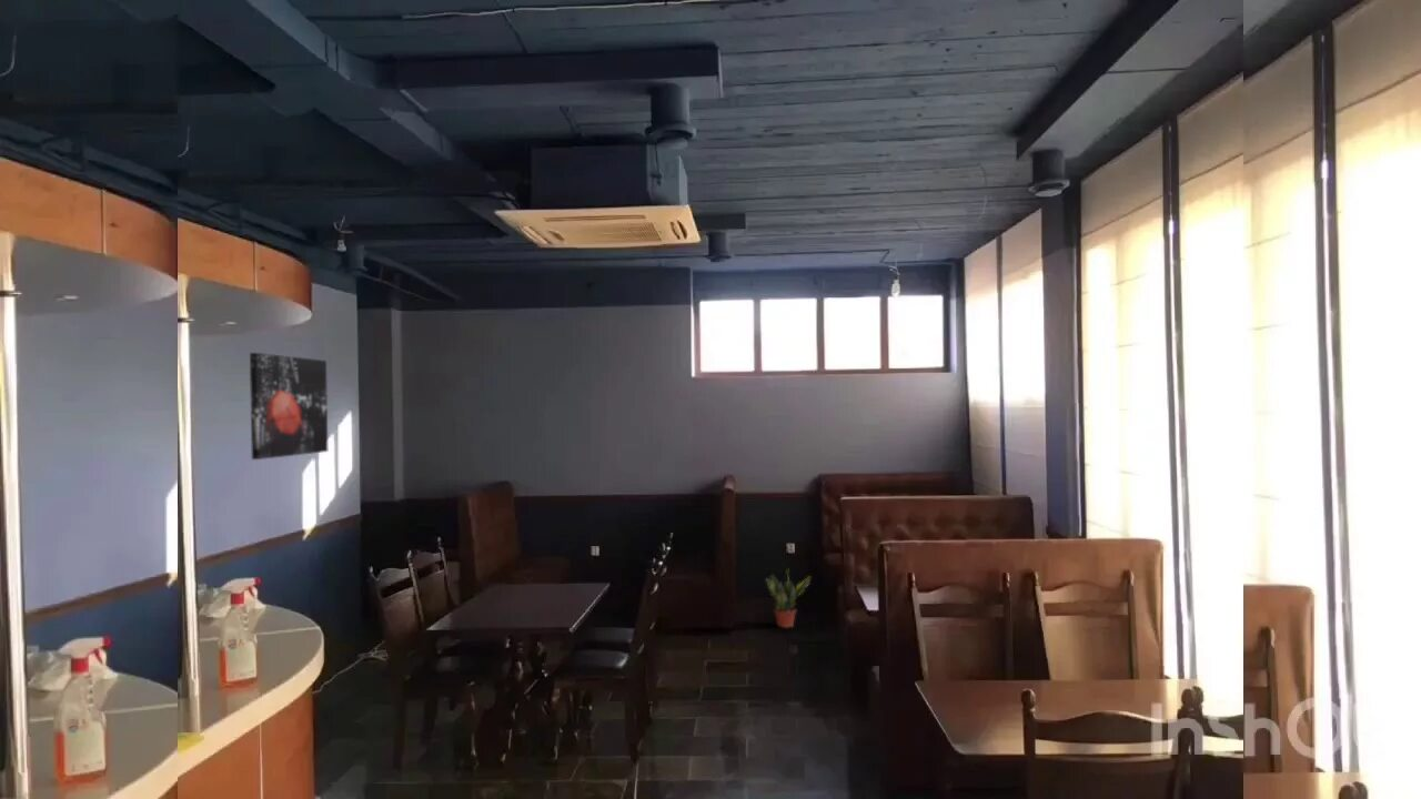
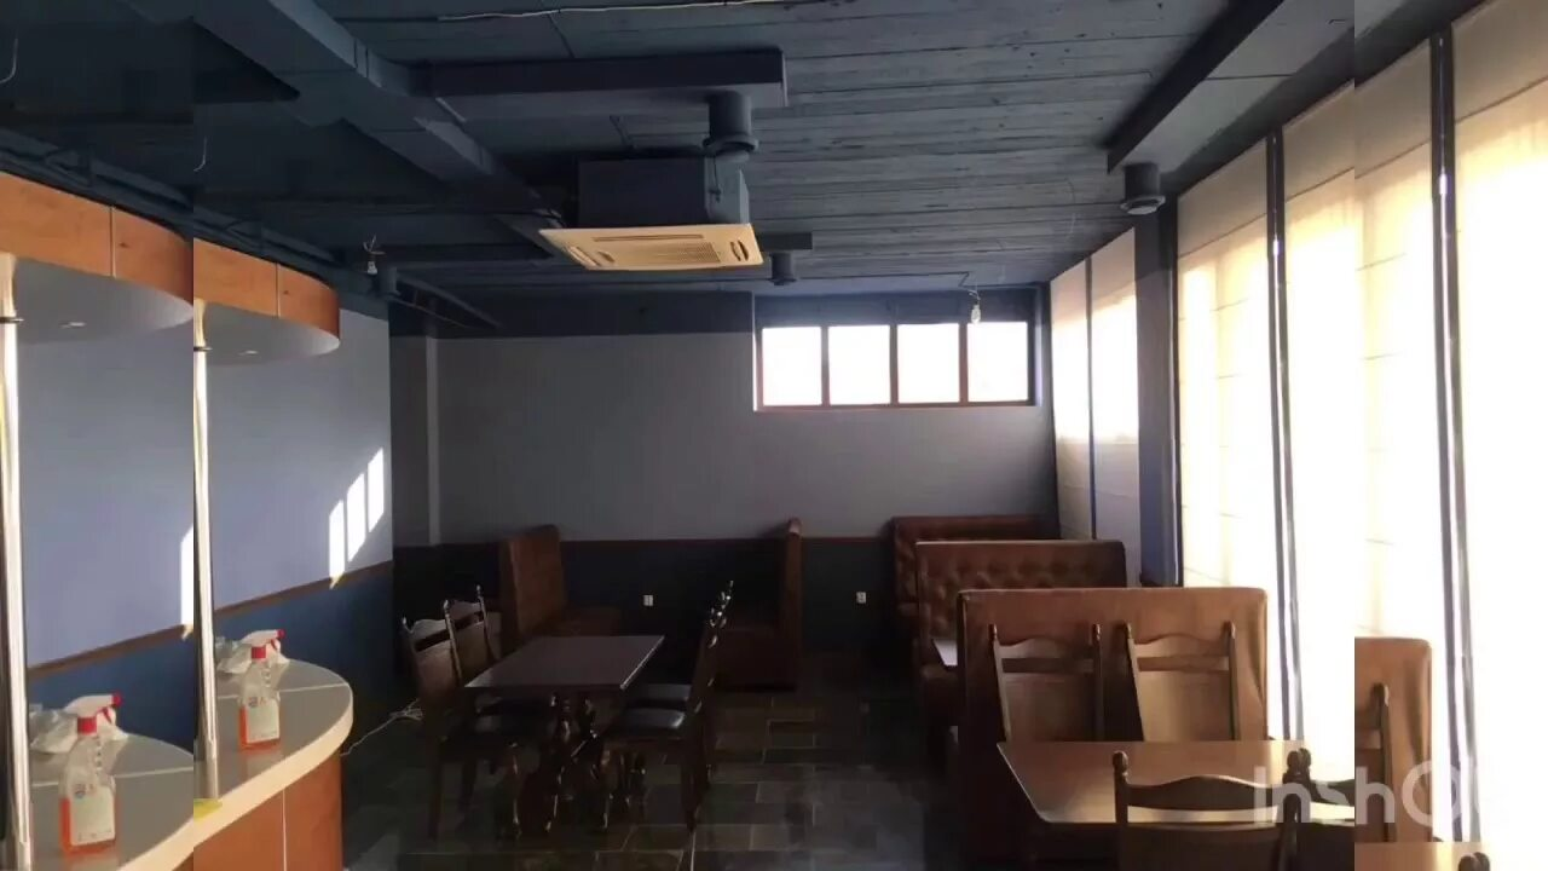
- wall art [249,352,330,461]
- potted plant [765,567,812,628]
